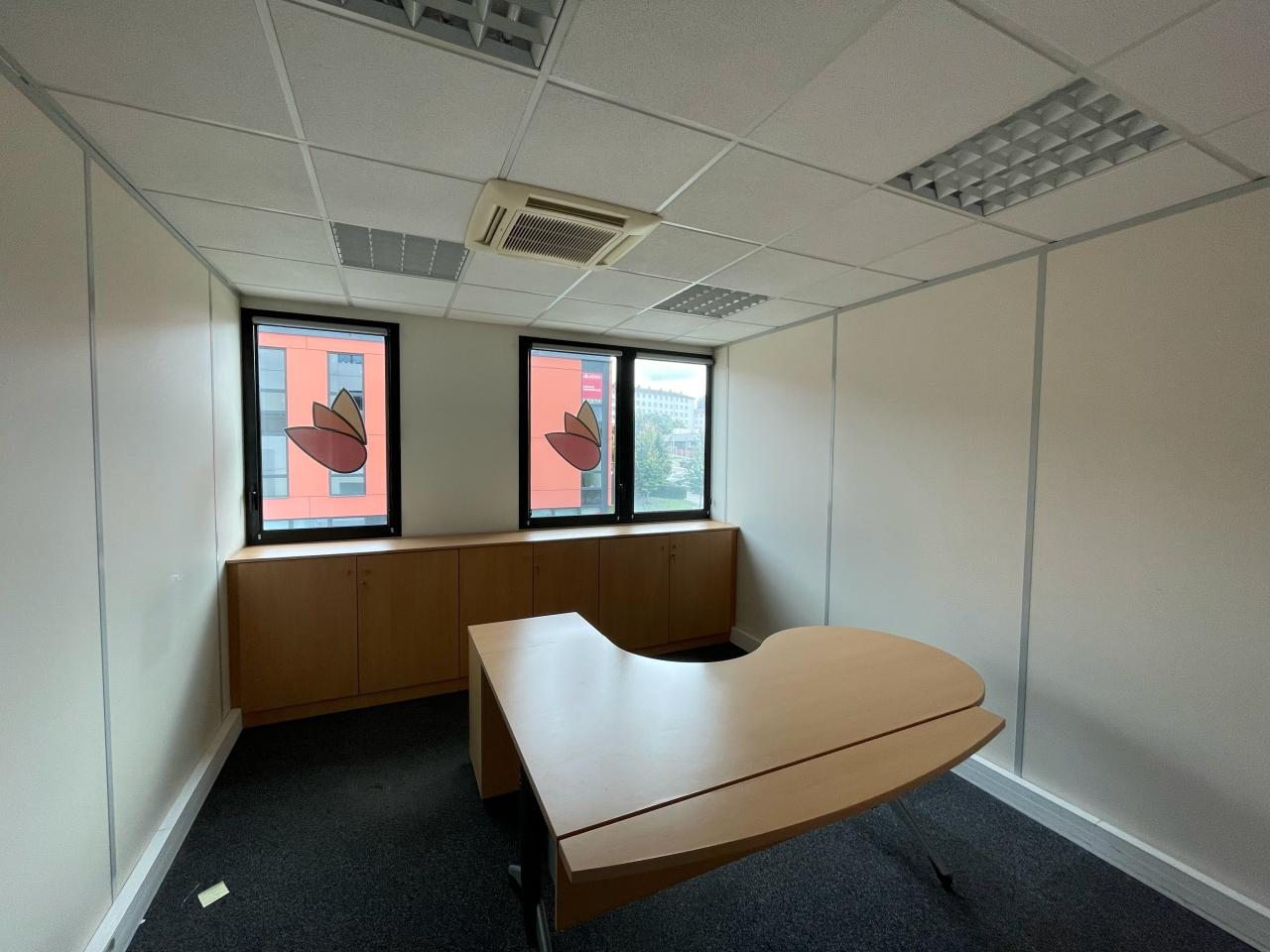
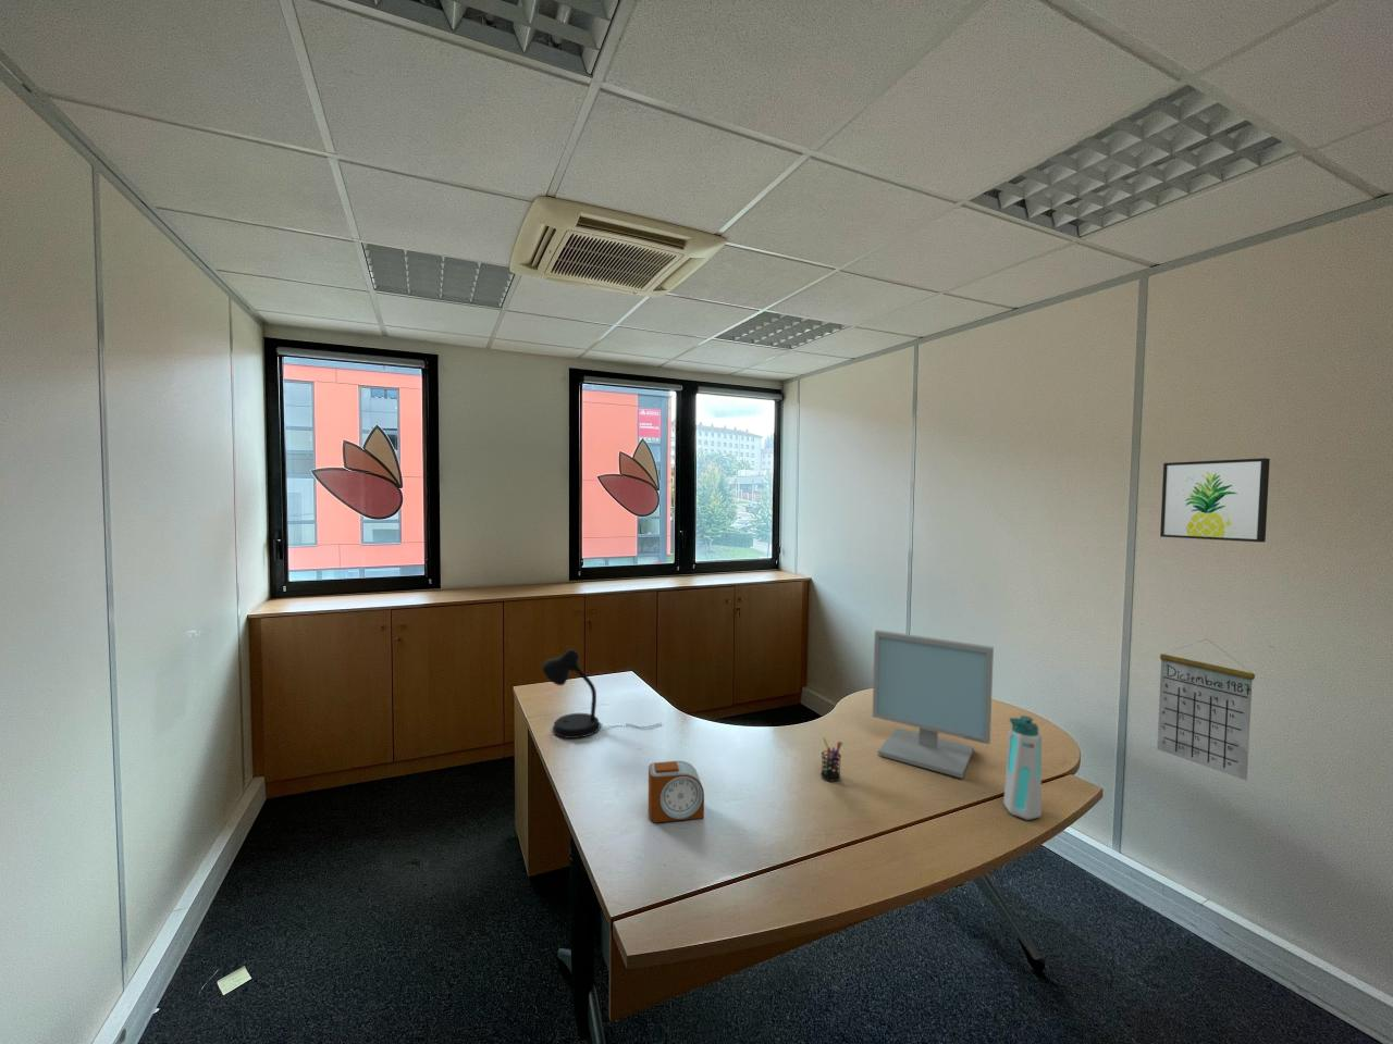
+ water bottle [1003,715,1043,821]
+ calendar [1156,638,1256,782]
+ computer monitor [872,628,995,780]
+ desk lamp [541,648,662,739]
+ pen holder [819,736,843,783]
+ wall art [1159,456,1271,543]
+ alarm clock [647,760,705,824]
